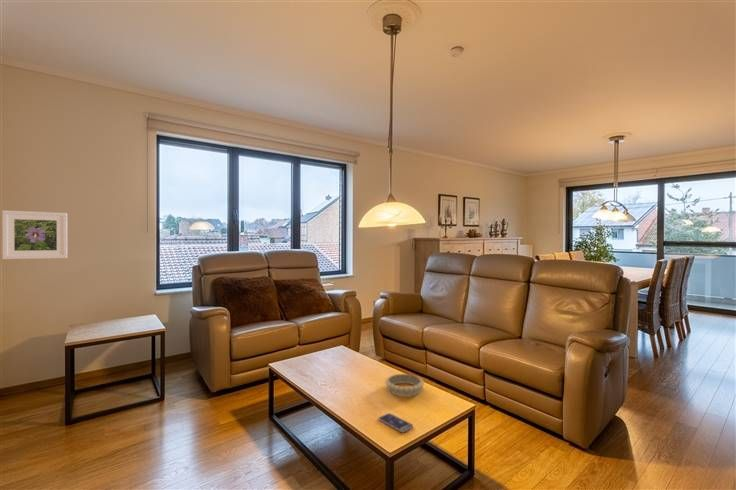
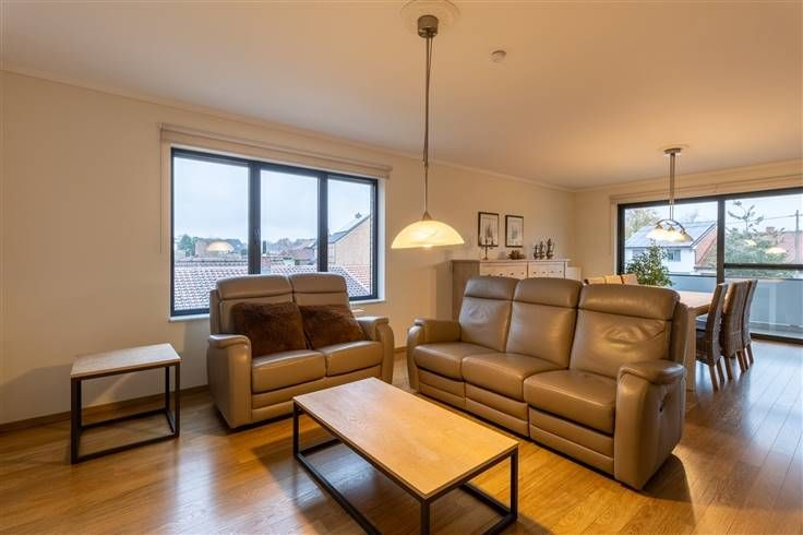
- decorative bowl [384,373,425,397]
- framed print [1,209,68,260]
- smartphone [377,412,414,433]
